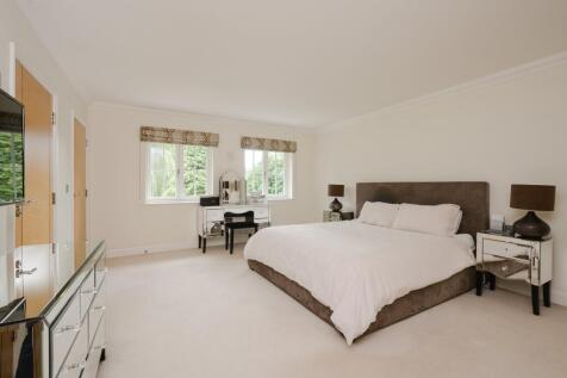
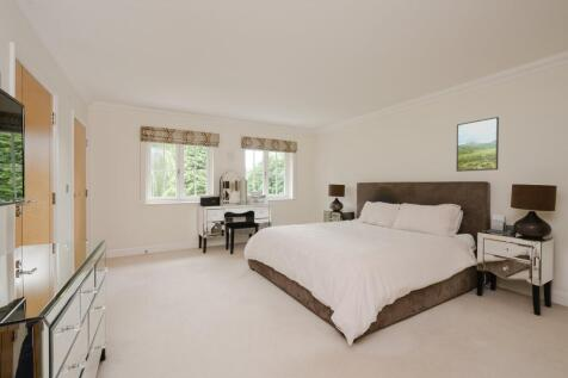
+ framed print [455,116,500,173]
